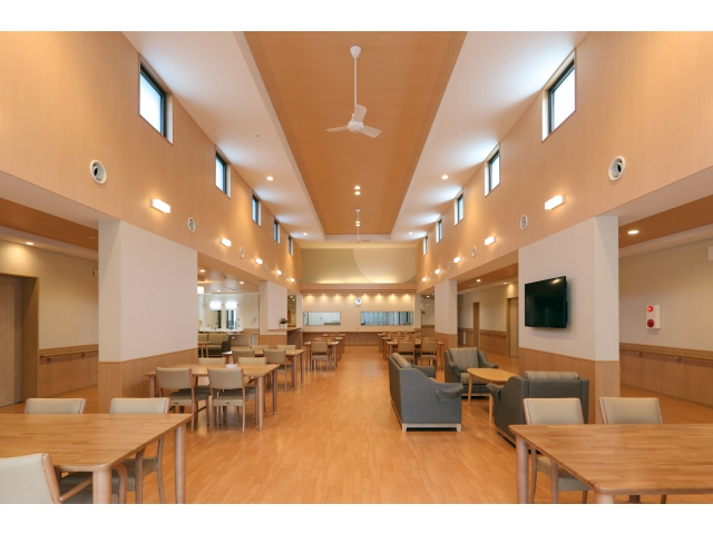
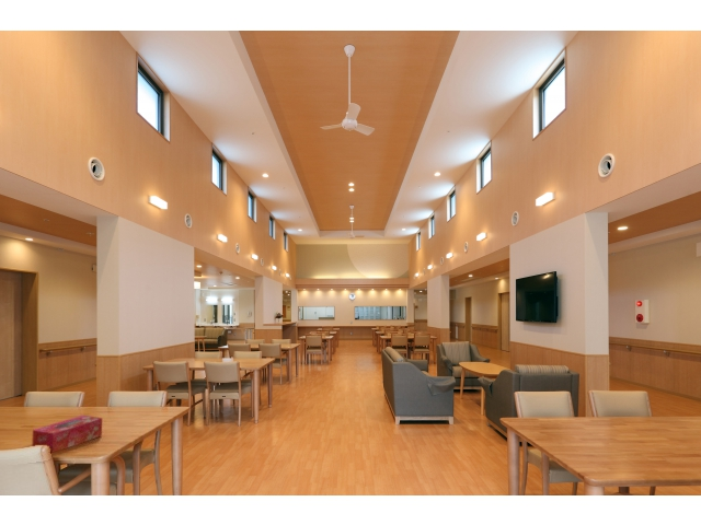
+ tissue box [31,415,103,454]
